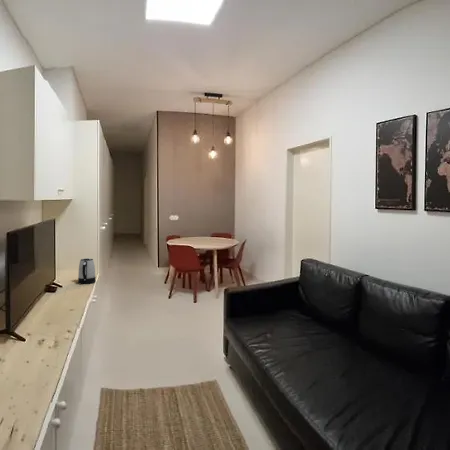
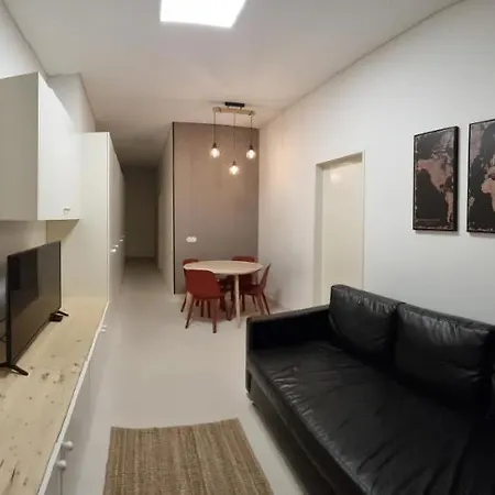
- kettle [77,257,97,284]
